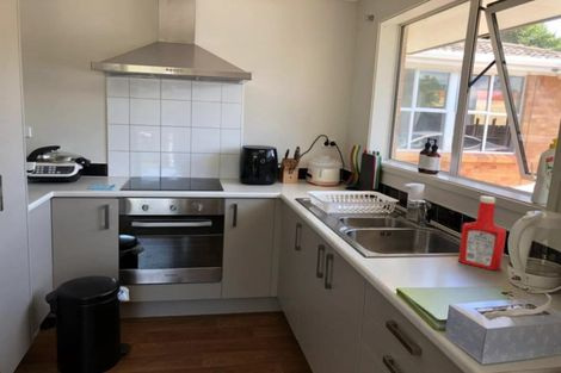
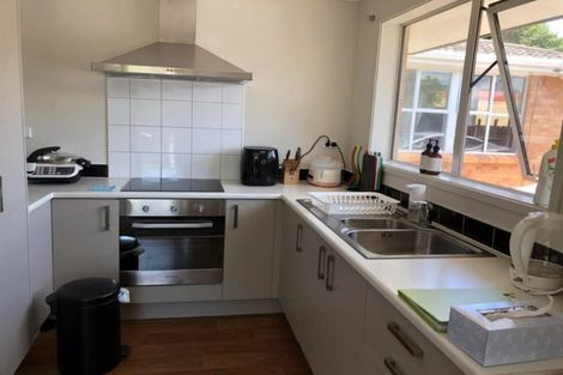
- soap bottle [457,195,507,272]
